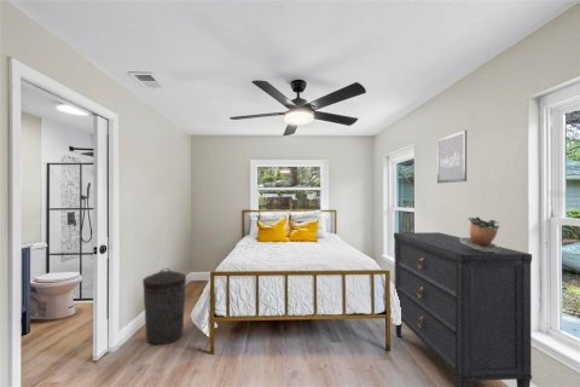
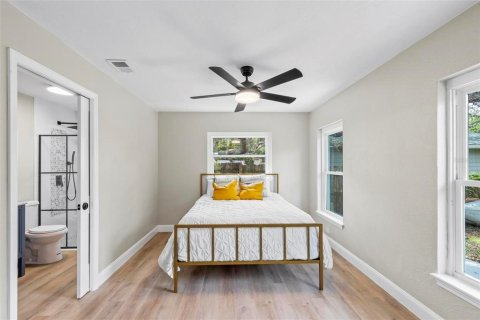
- dresser [393,231,533,387]
- wall art [436,129,468,184]
- trash can [141,267,187,346]
- pot [459,215,500,253]
